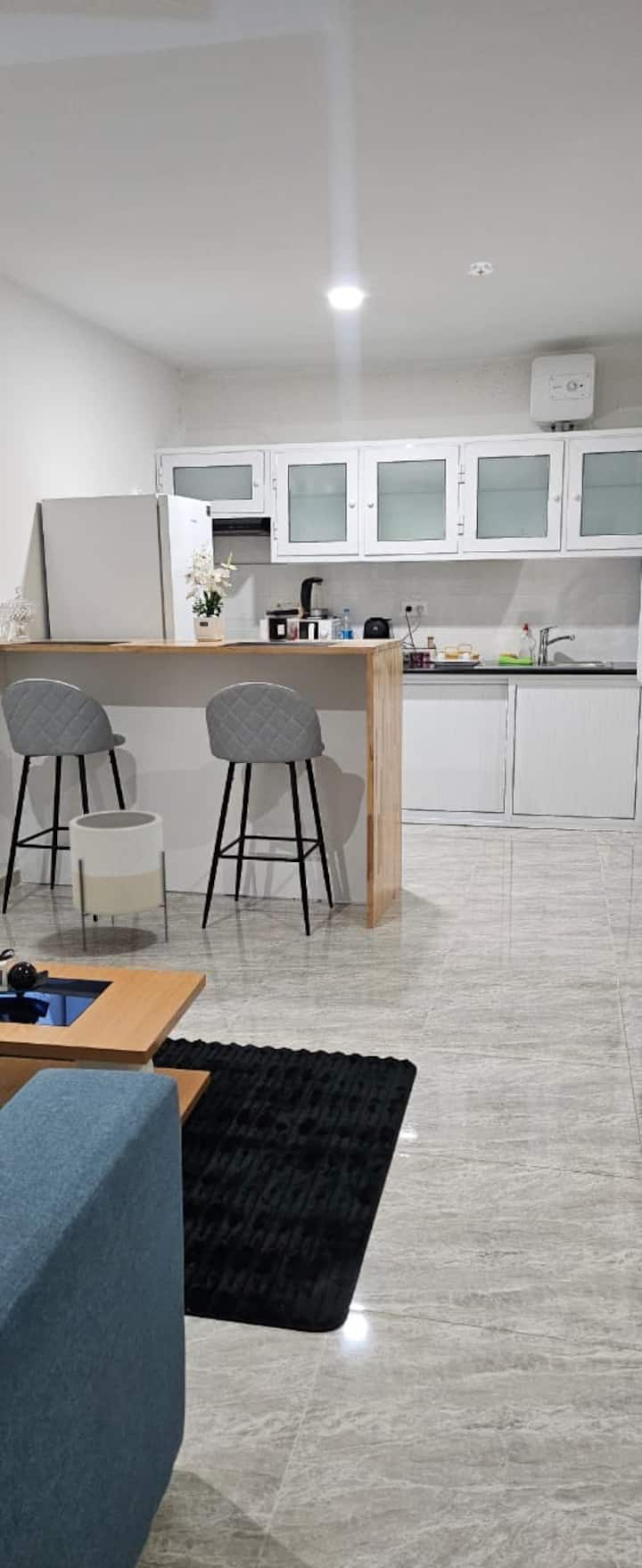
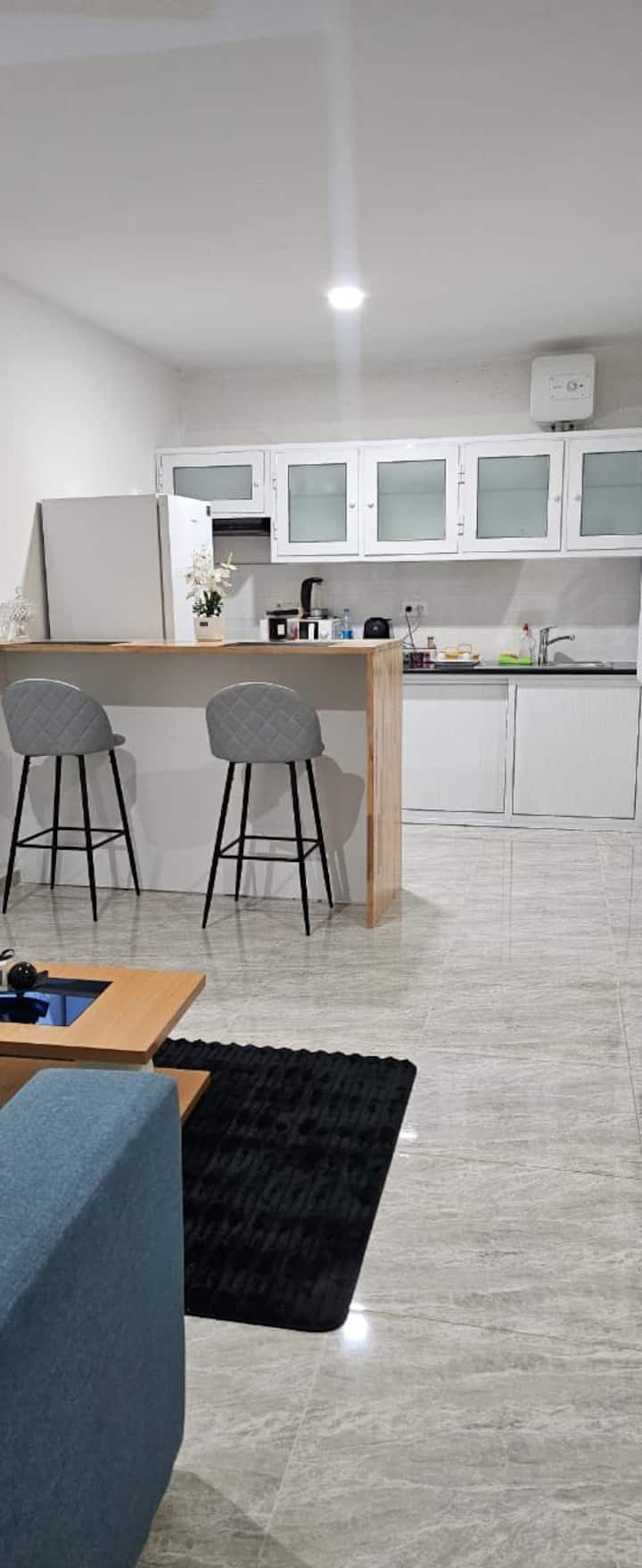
- planter [68,809,169,952]
- smoke detector [466,261,495,277]
